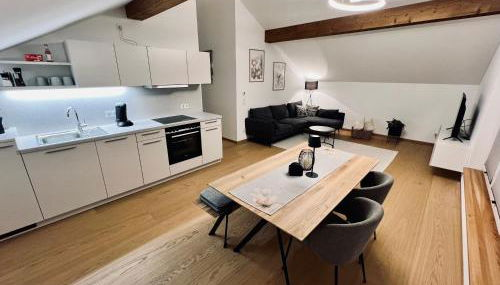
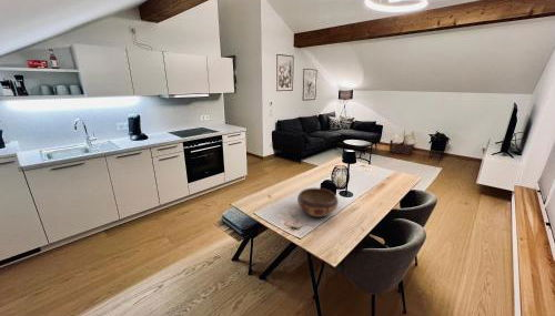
+ decorative bowl [296,186,340,218]
